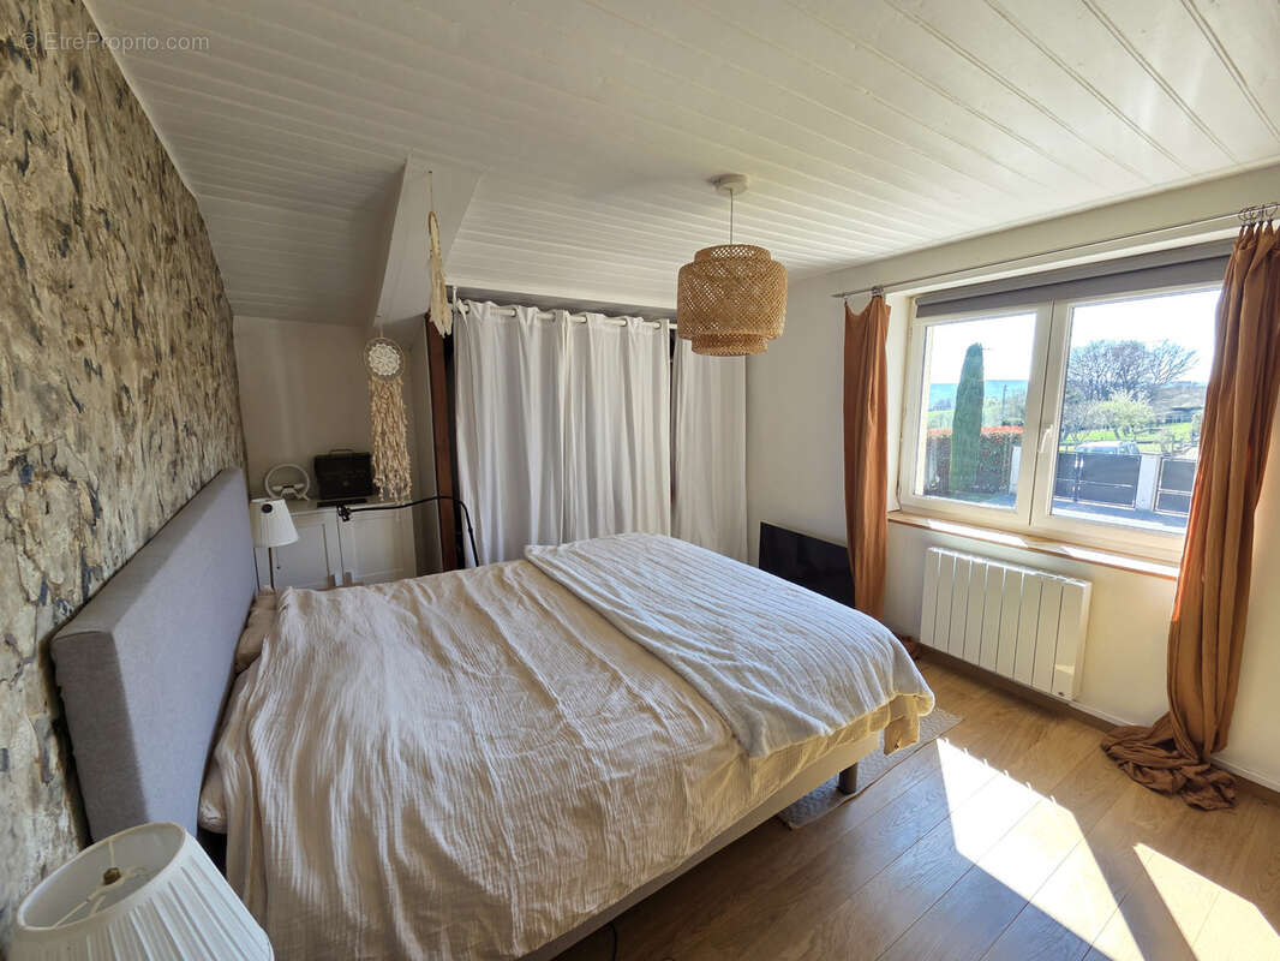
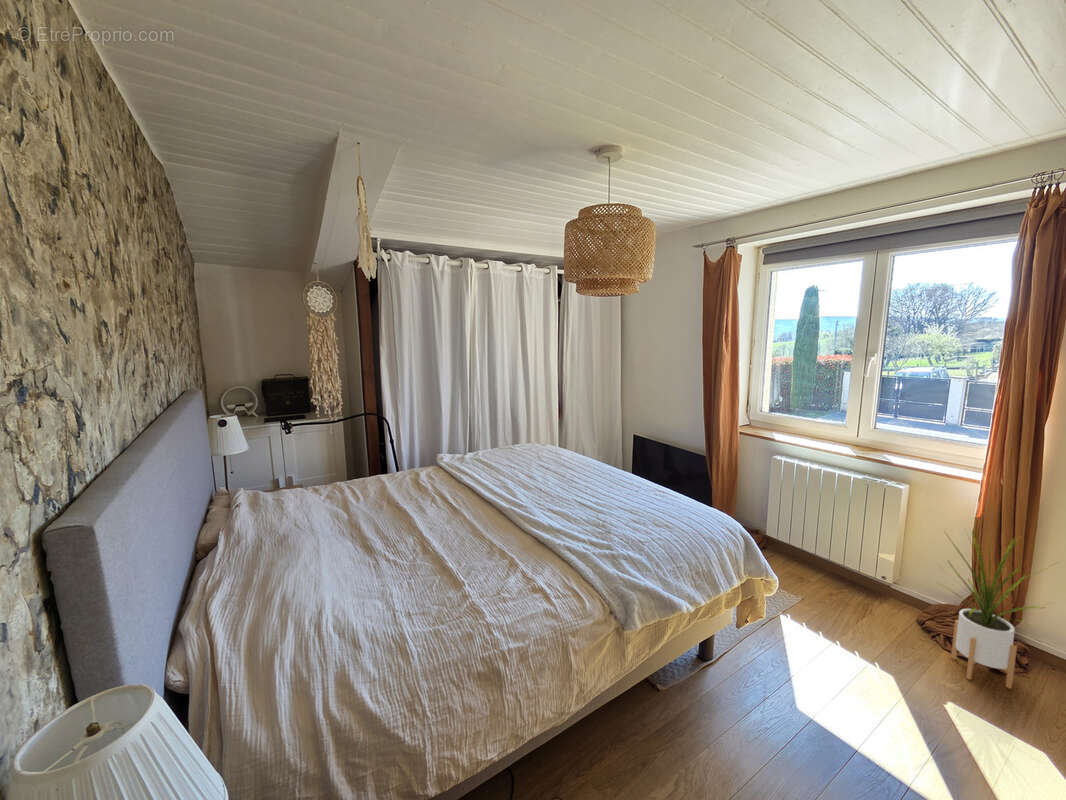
+ house plant [935,523,1059,690]
